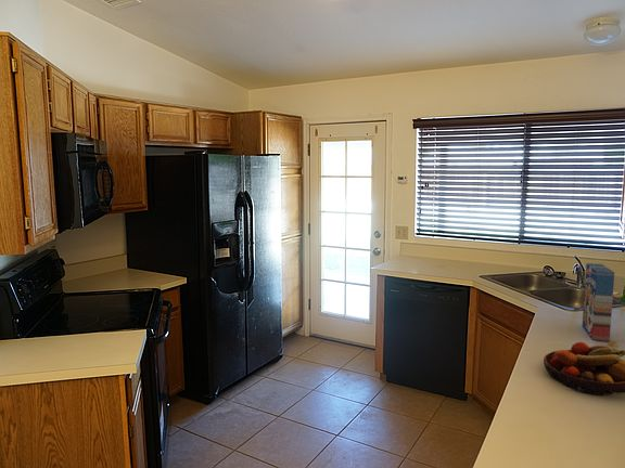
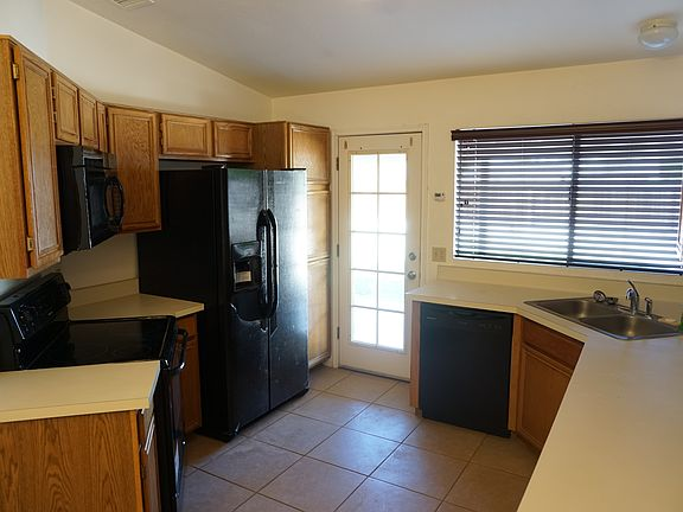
- cereal box [582,262,615,342]
- fruit bowl [543,339,625,396]
